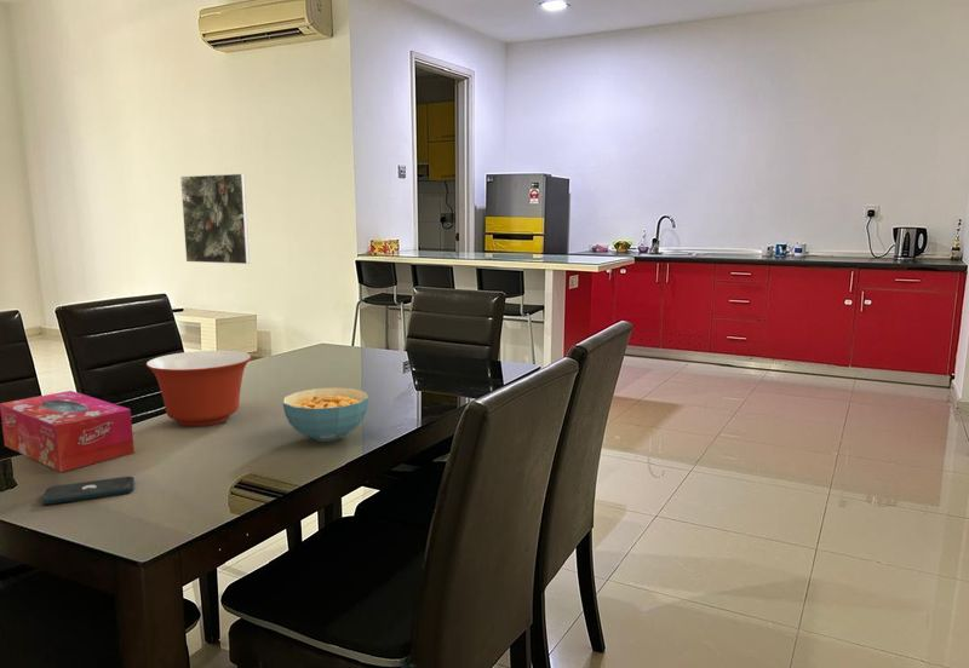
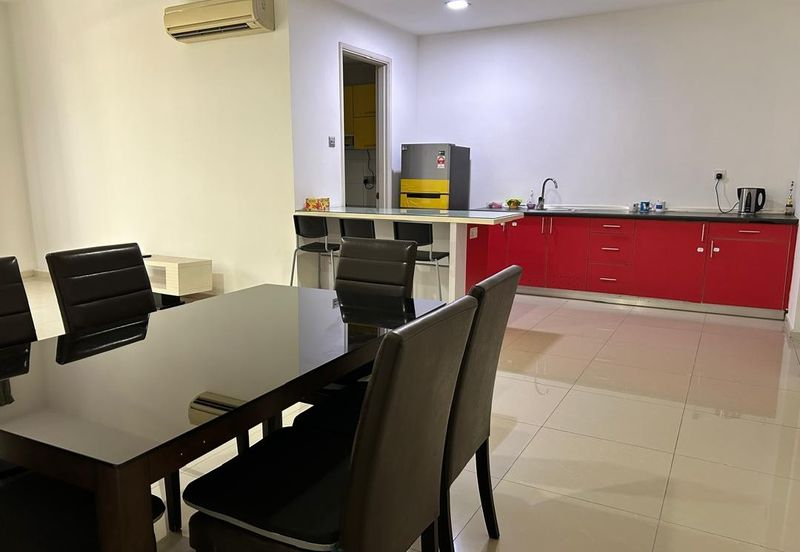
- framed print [179,173,251,265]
- cereal bowl [282,386,369,443]
- mixing bowl [145,350,252,427]
- tissue box [0,390,136,473]
- smartphone [41,476,136,506]
